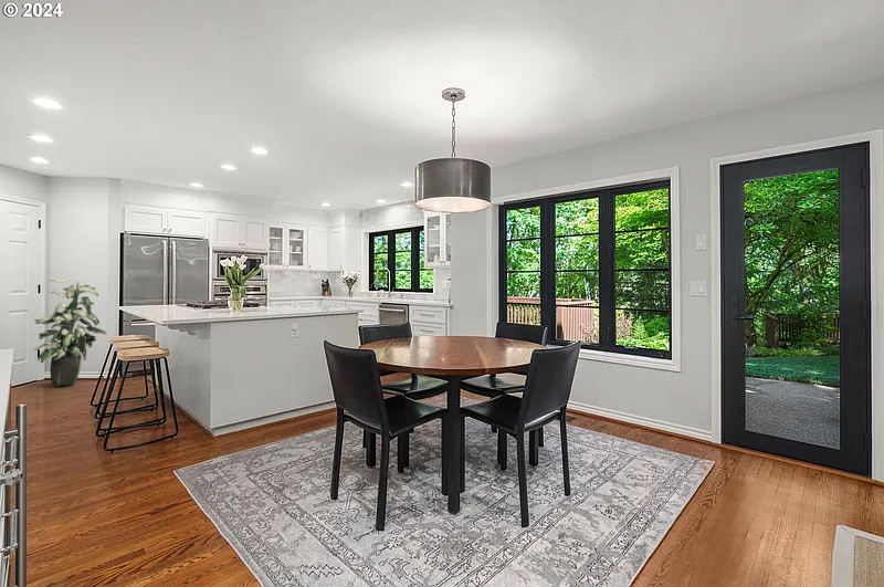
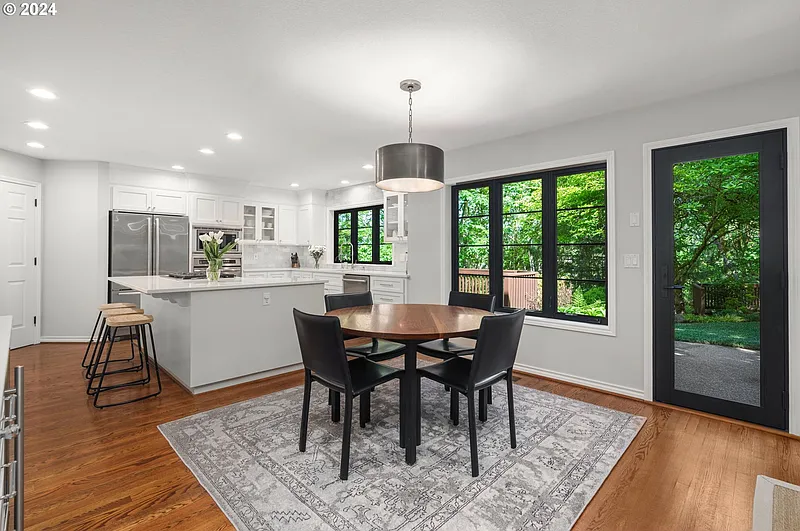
- indoor plant [33,279,107,387]
